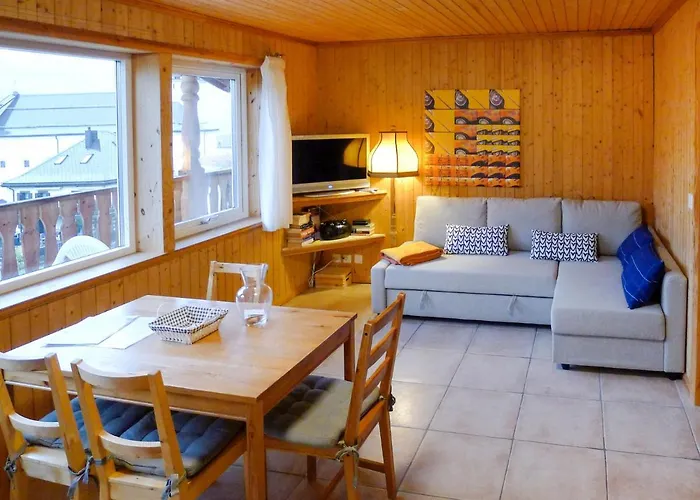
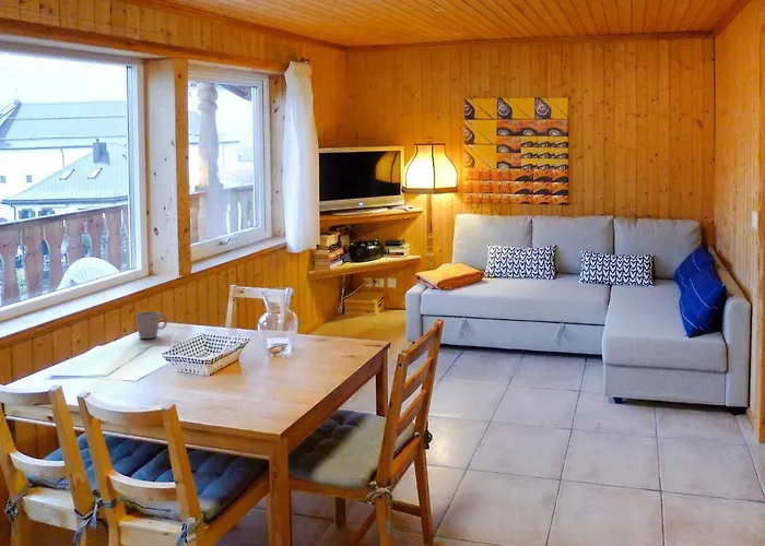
+ mug [134,310,168,340]
